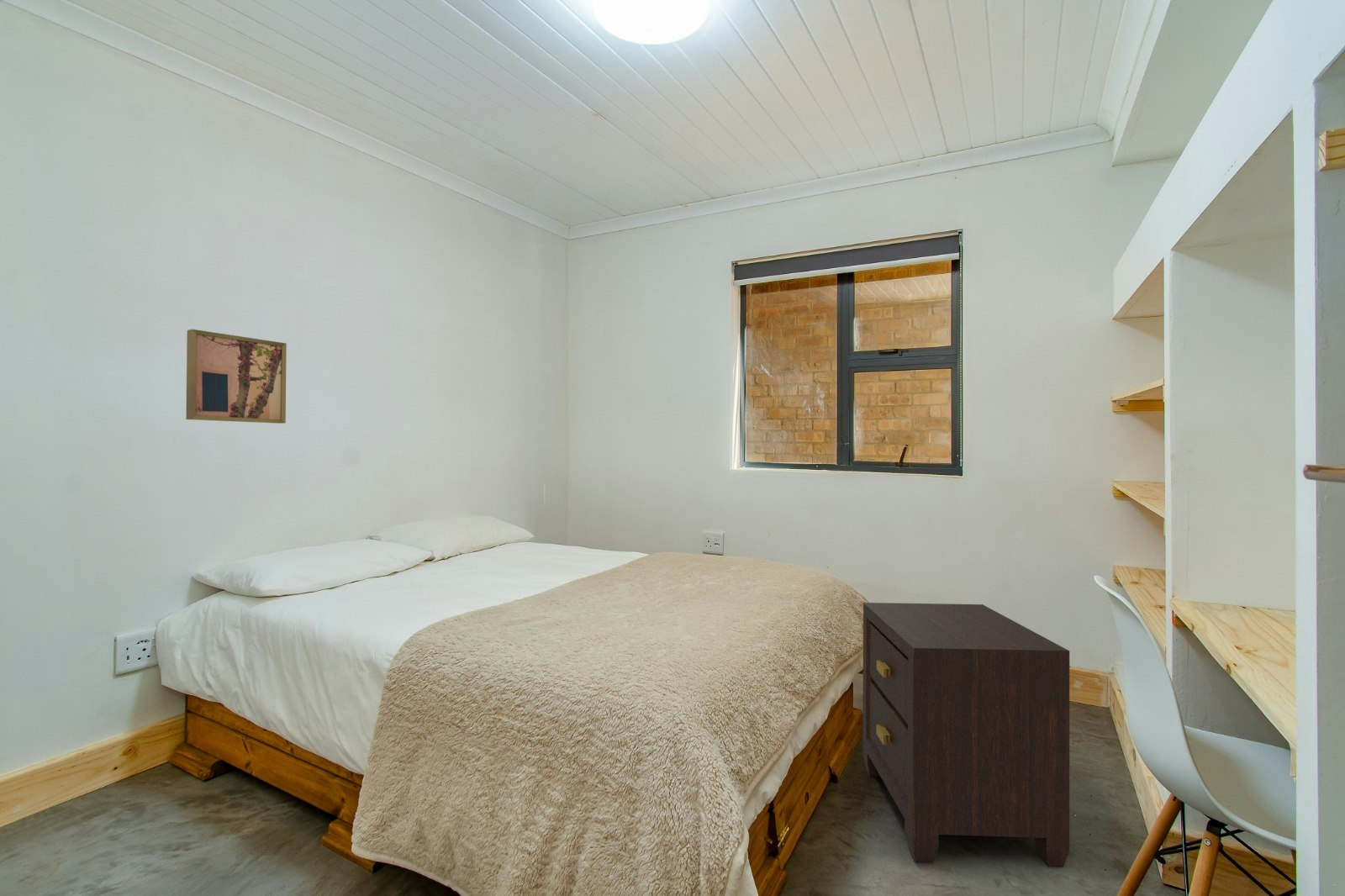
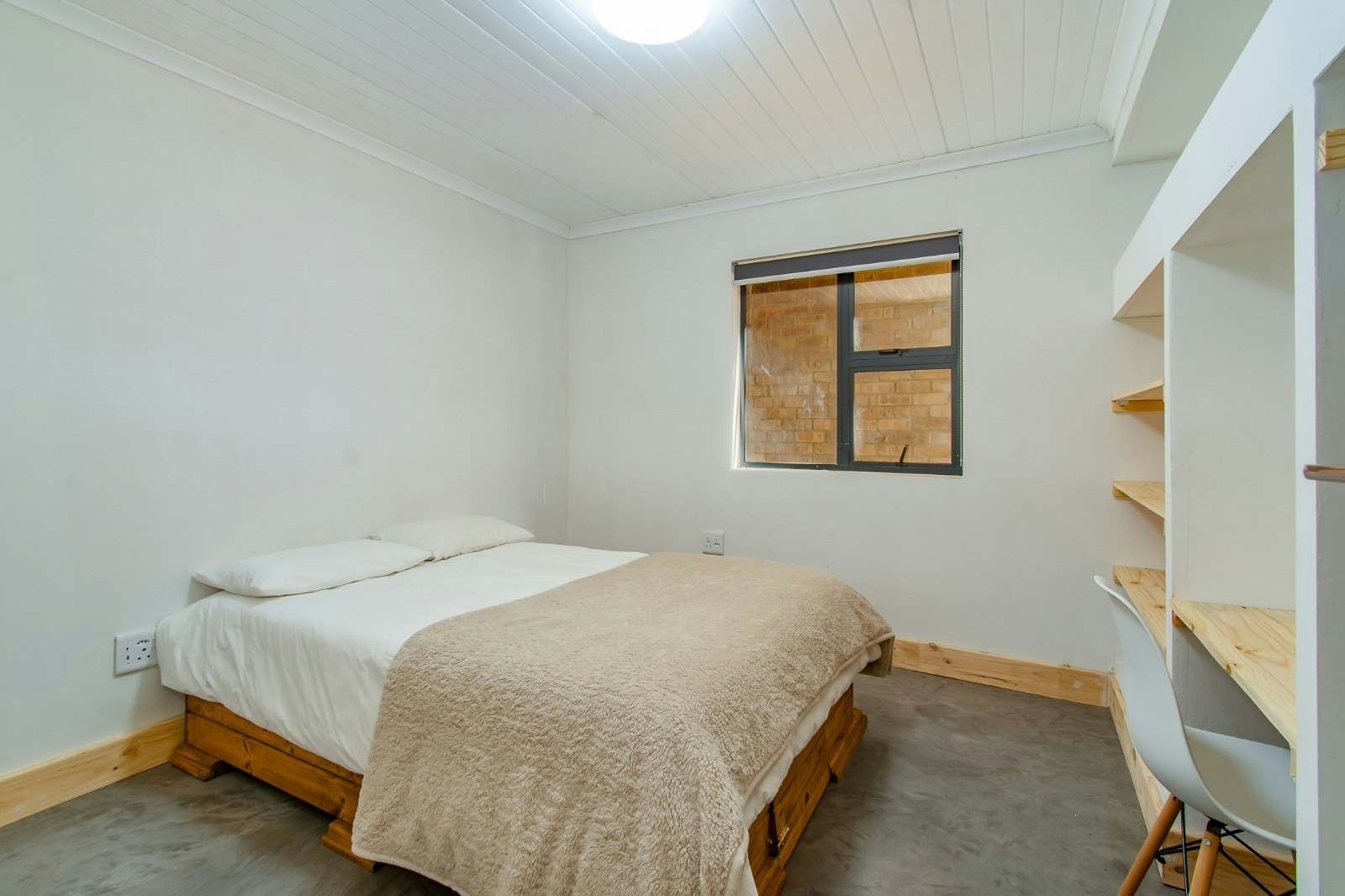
- wall art [185,329,287,424]
- nightstand [862,602,1070,868]
